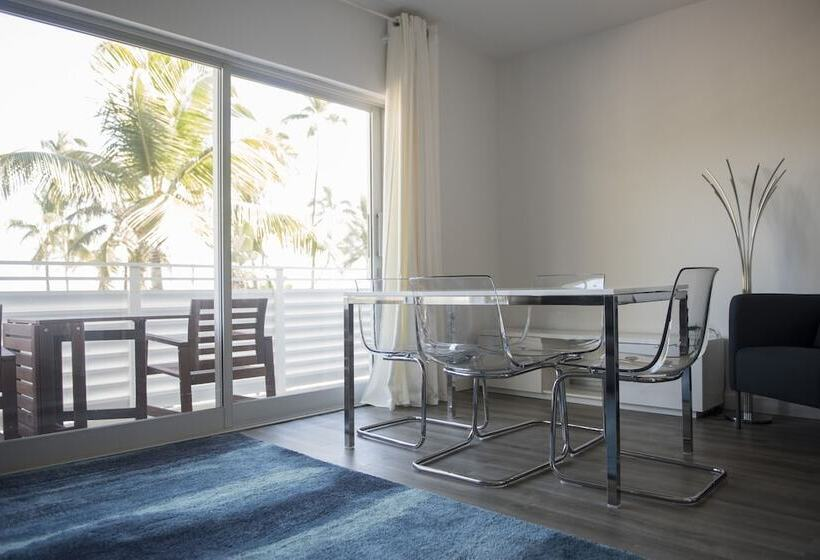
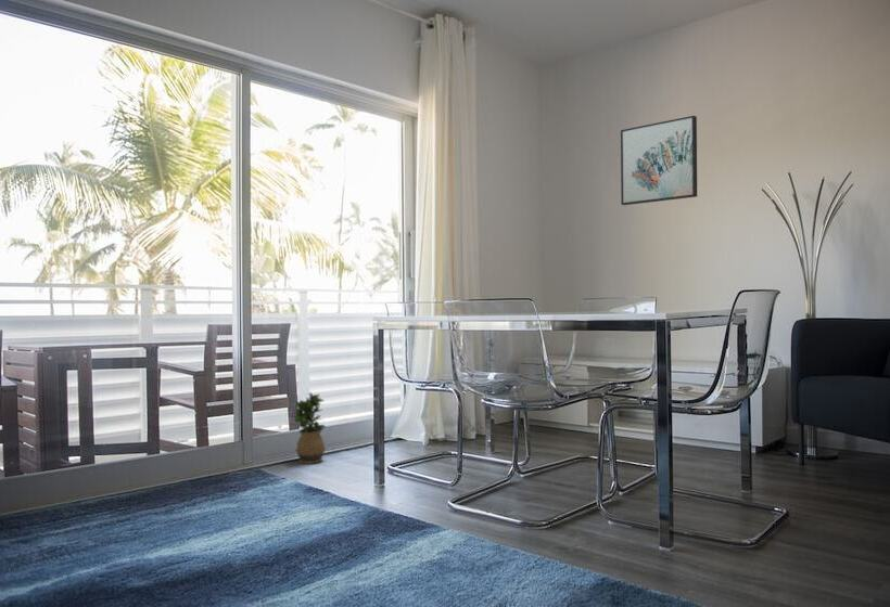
+ potted plant [291,391,327,465]
+ wall art [620,115,698,206]
